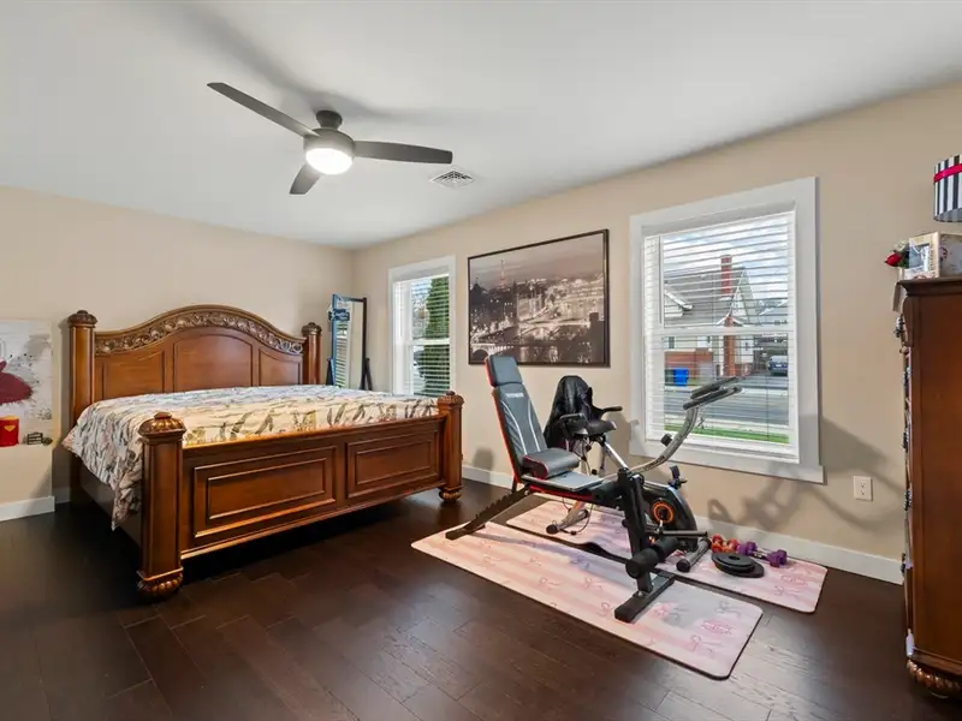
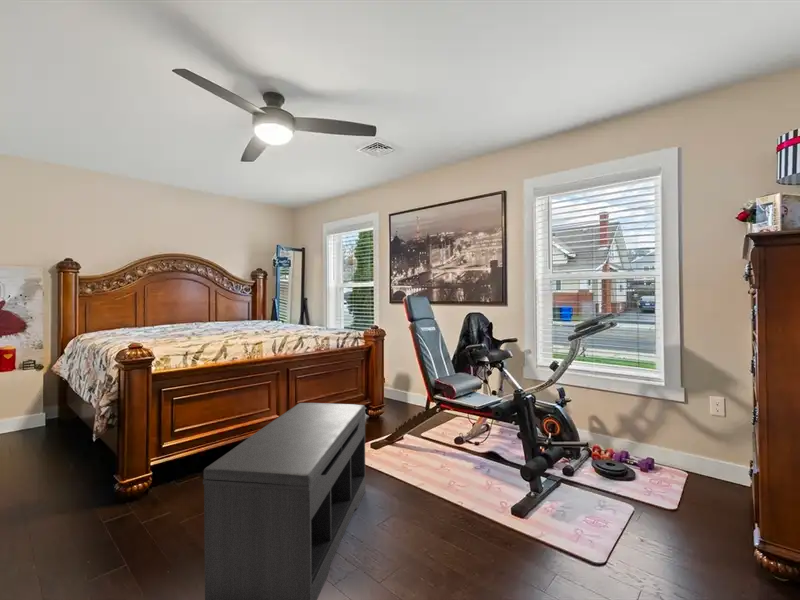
+ bench [202,402,366,600]
